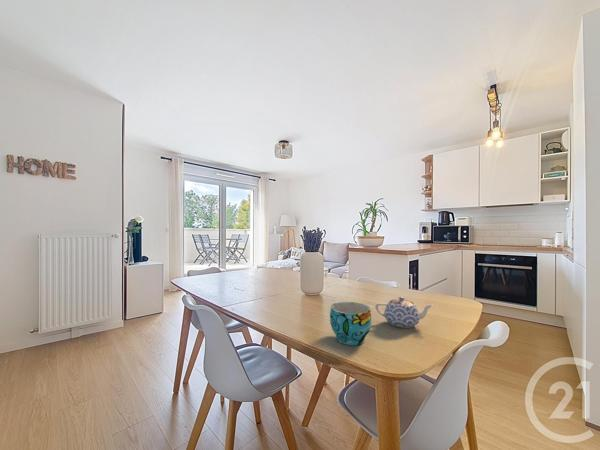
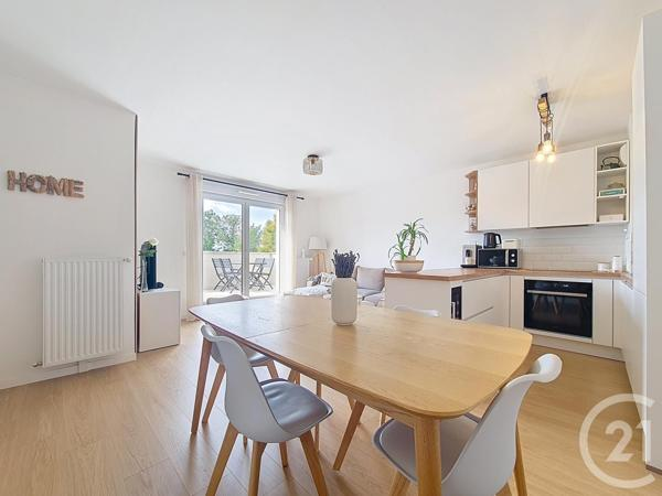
- teapot [374,296,434,329]
- cup [329,301,372,346]
